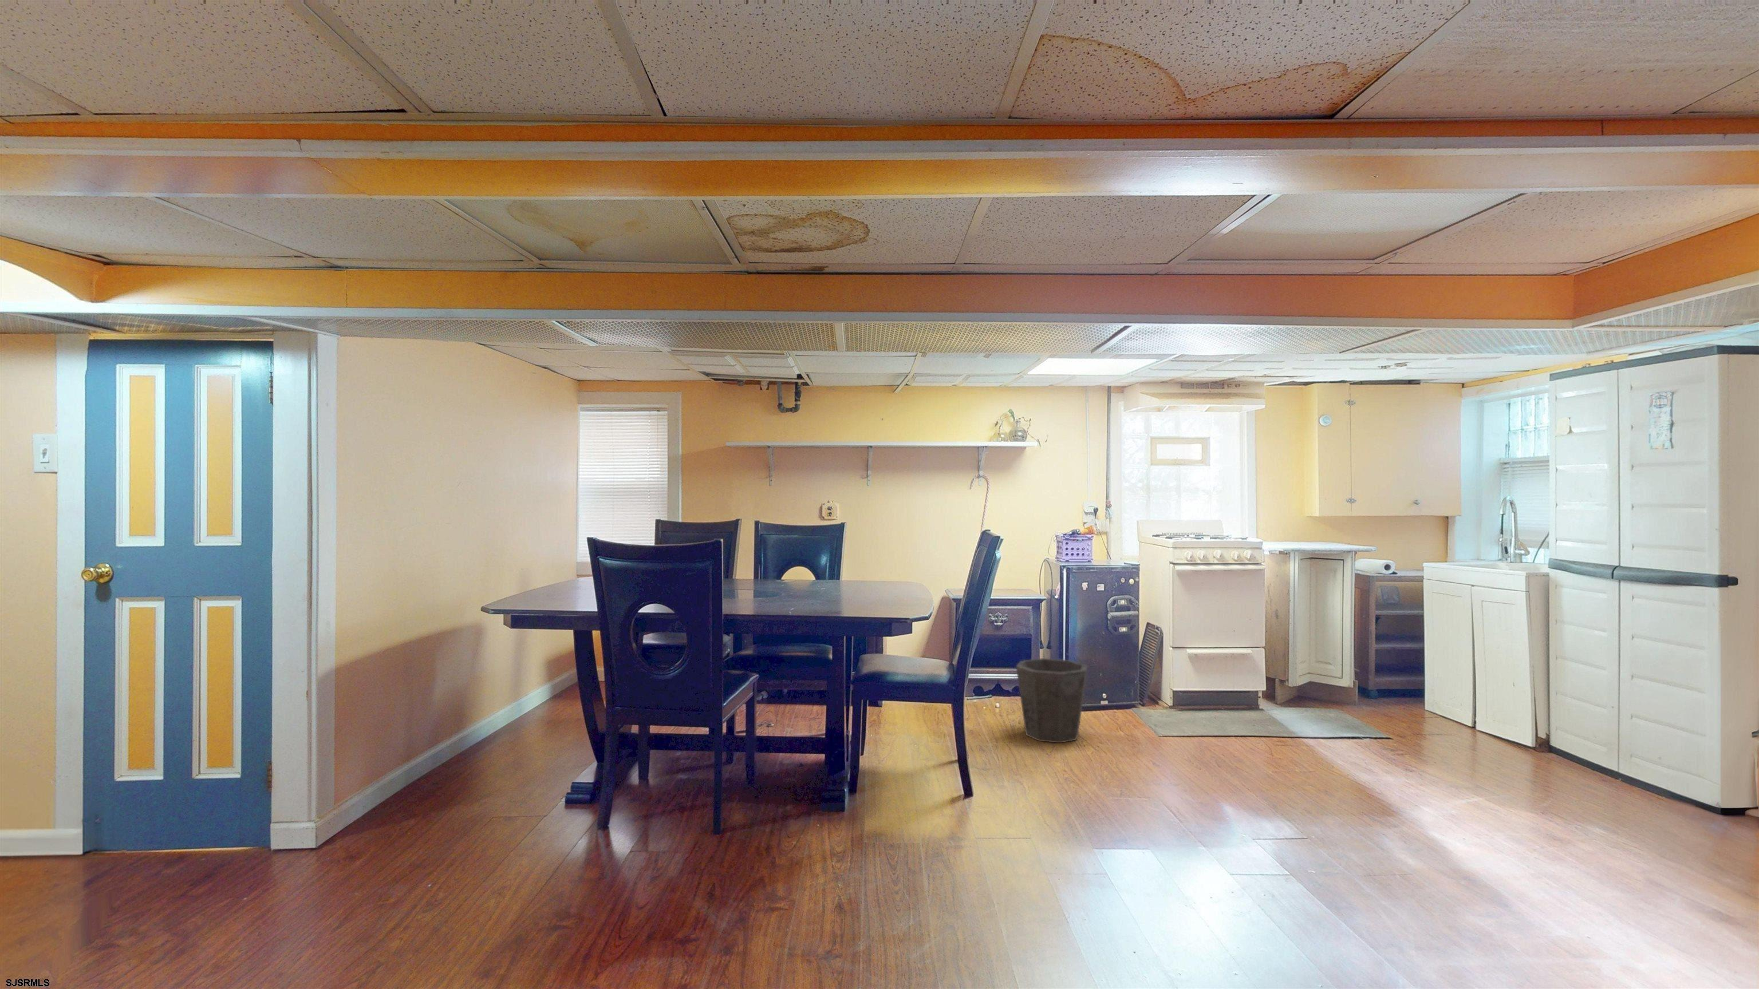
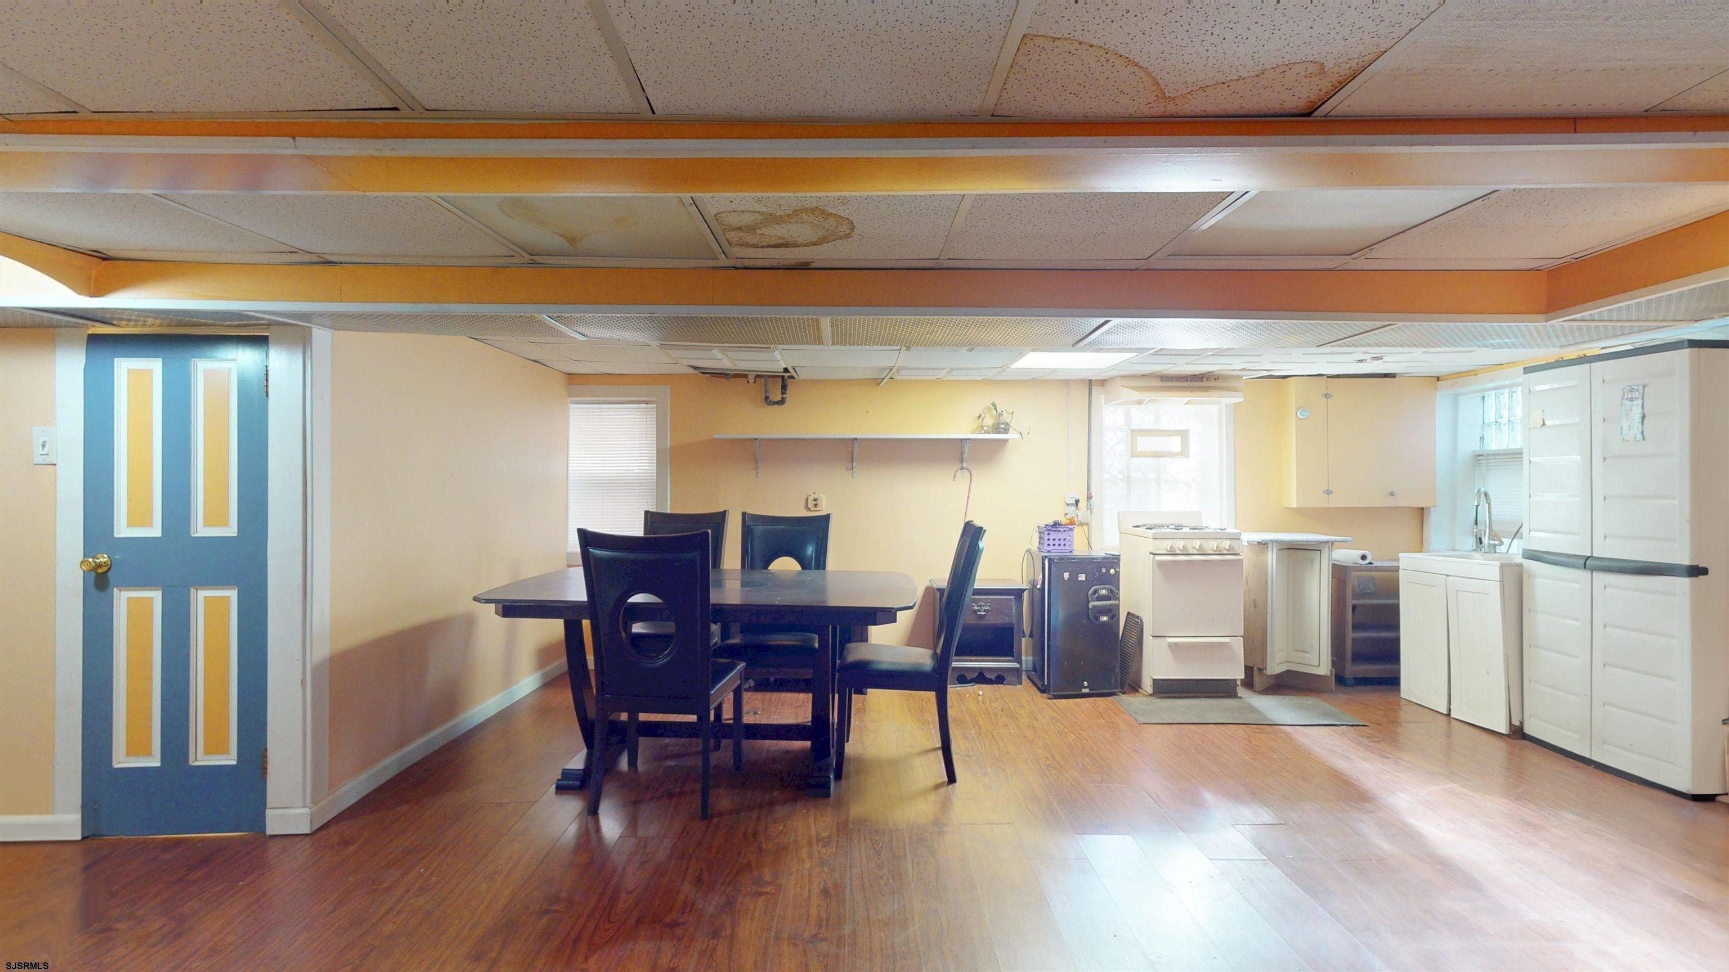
- waste bin [1015,658,1089,744]
